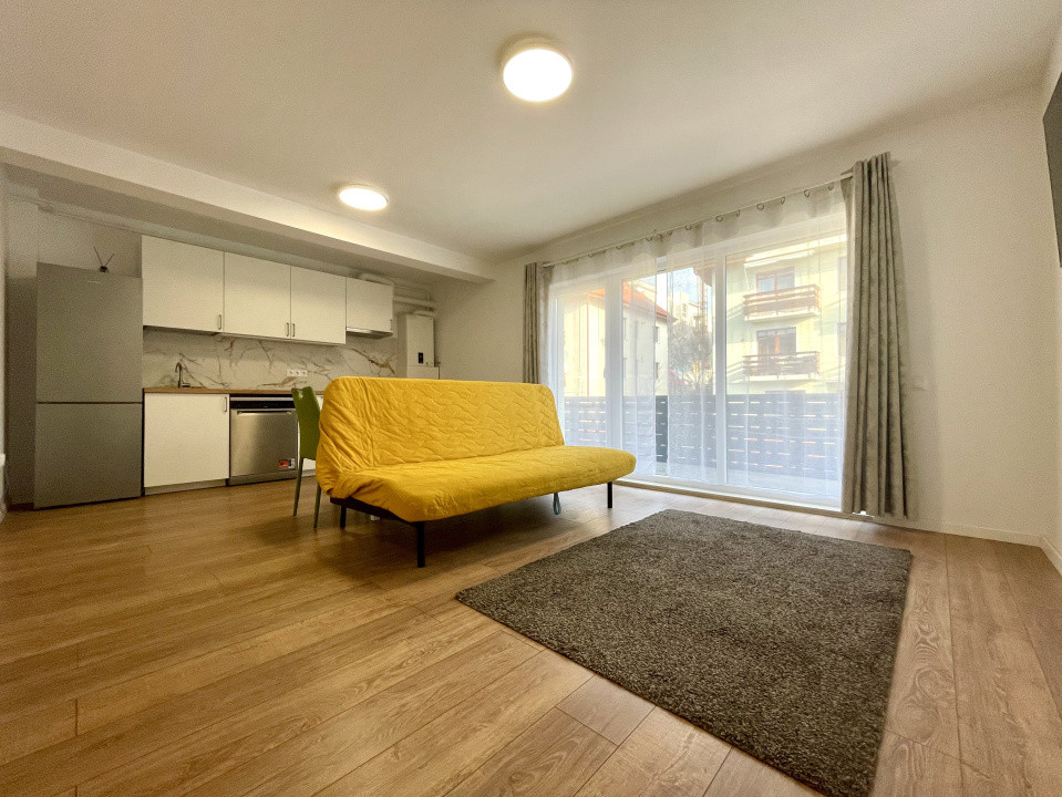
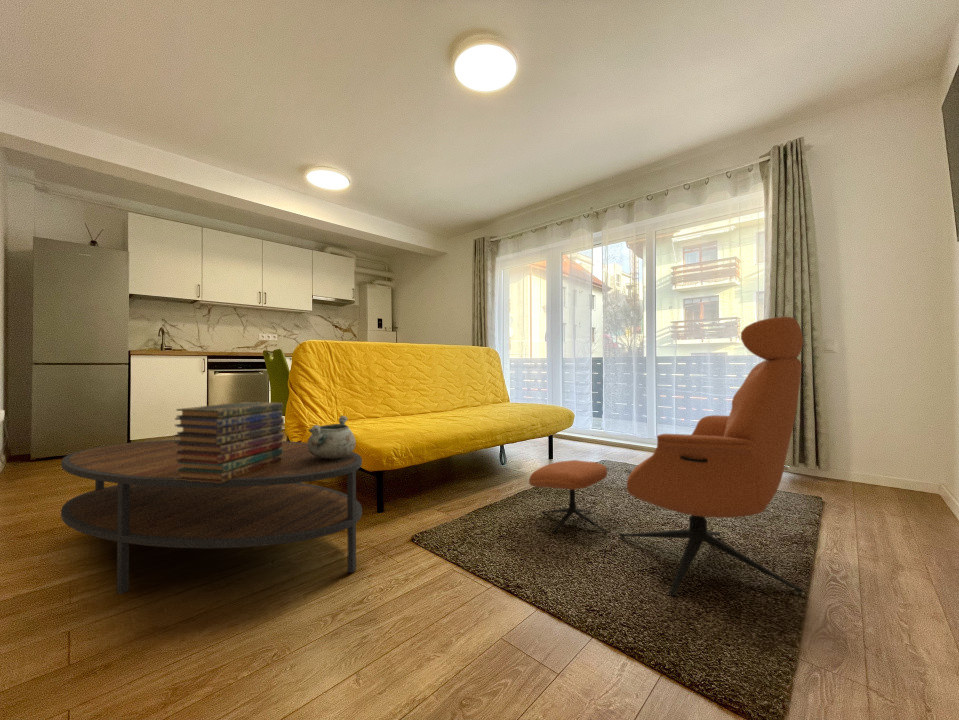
+ book stack [173,401,285,483]
+ lounge chair [528,316,804,597]
+ coffee table [60,439,363,595]
+ decorative bowl [306,415,357,459]
